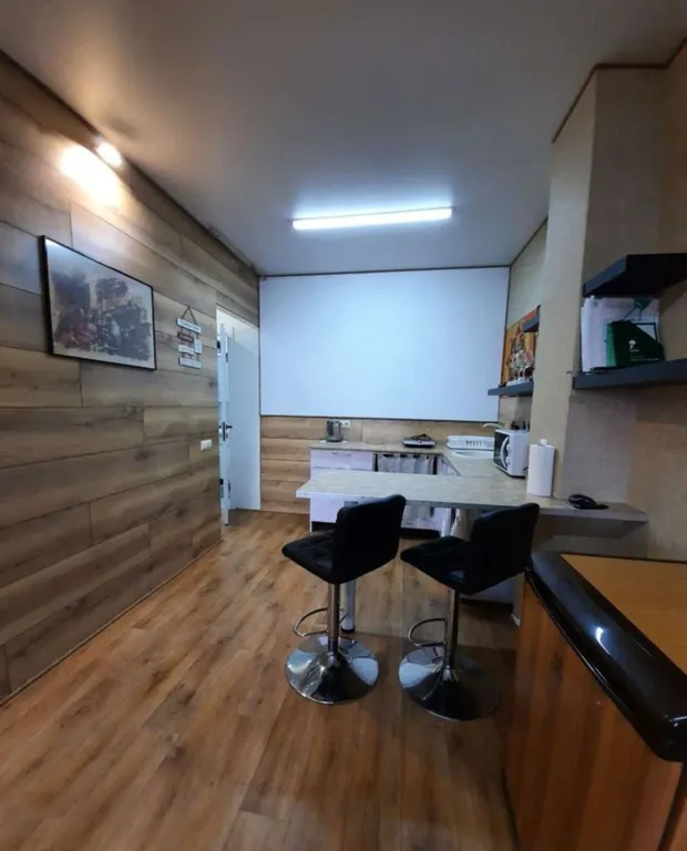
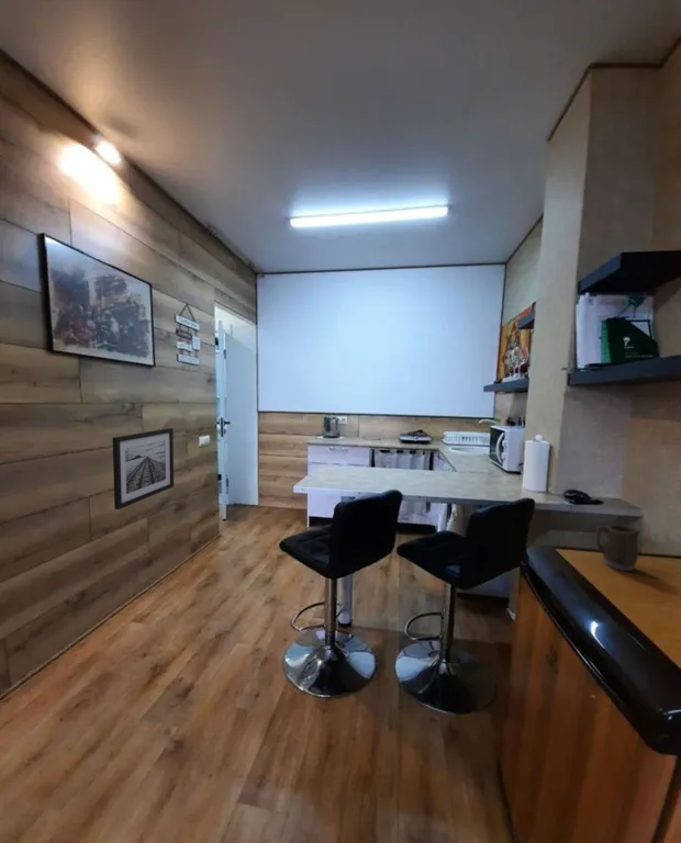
+ mug [595,524,641,572]
+ wall art [112,427,175,510]
